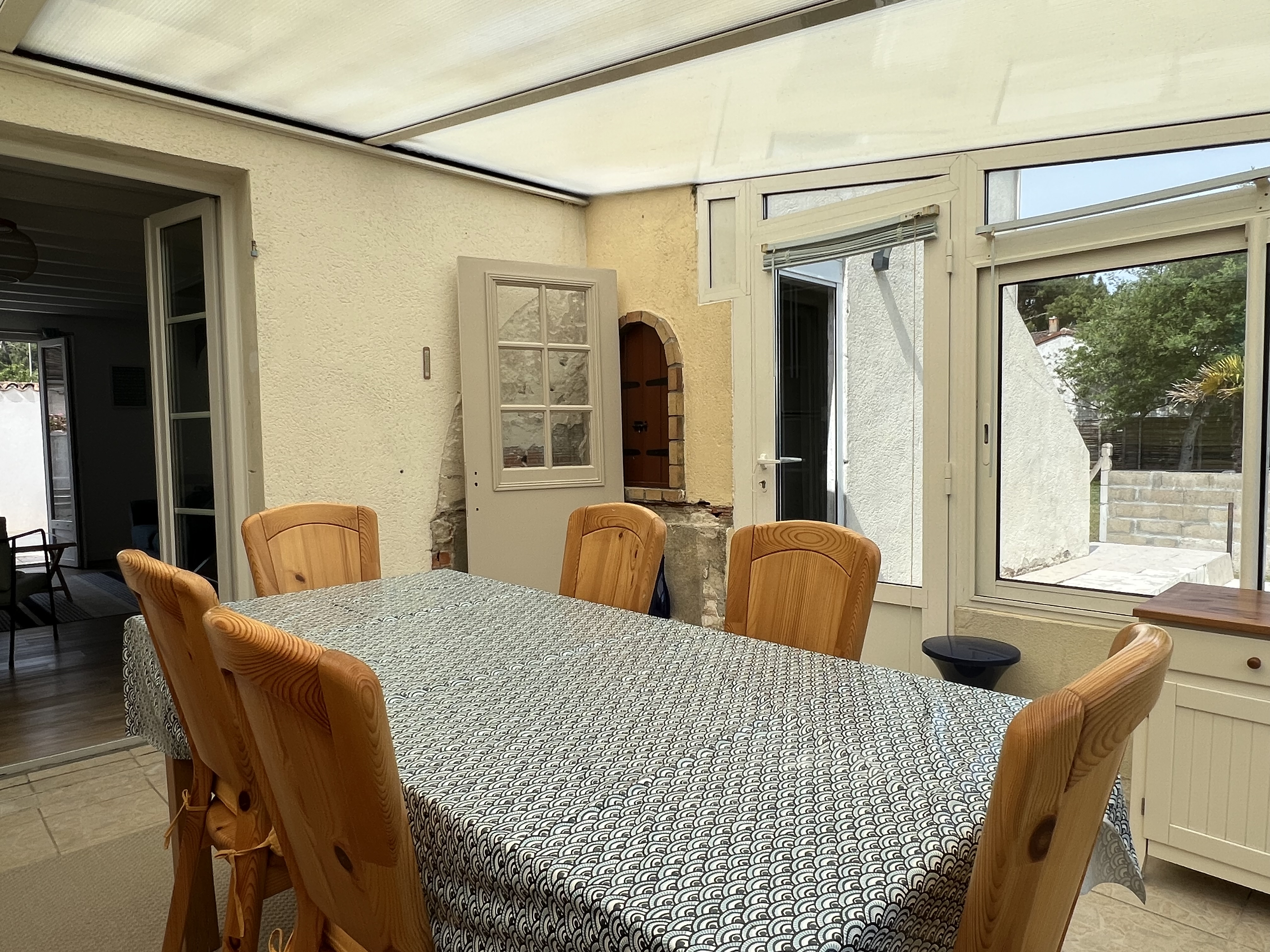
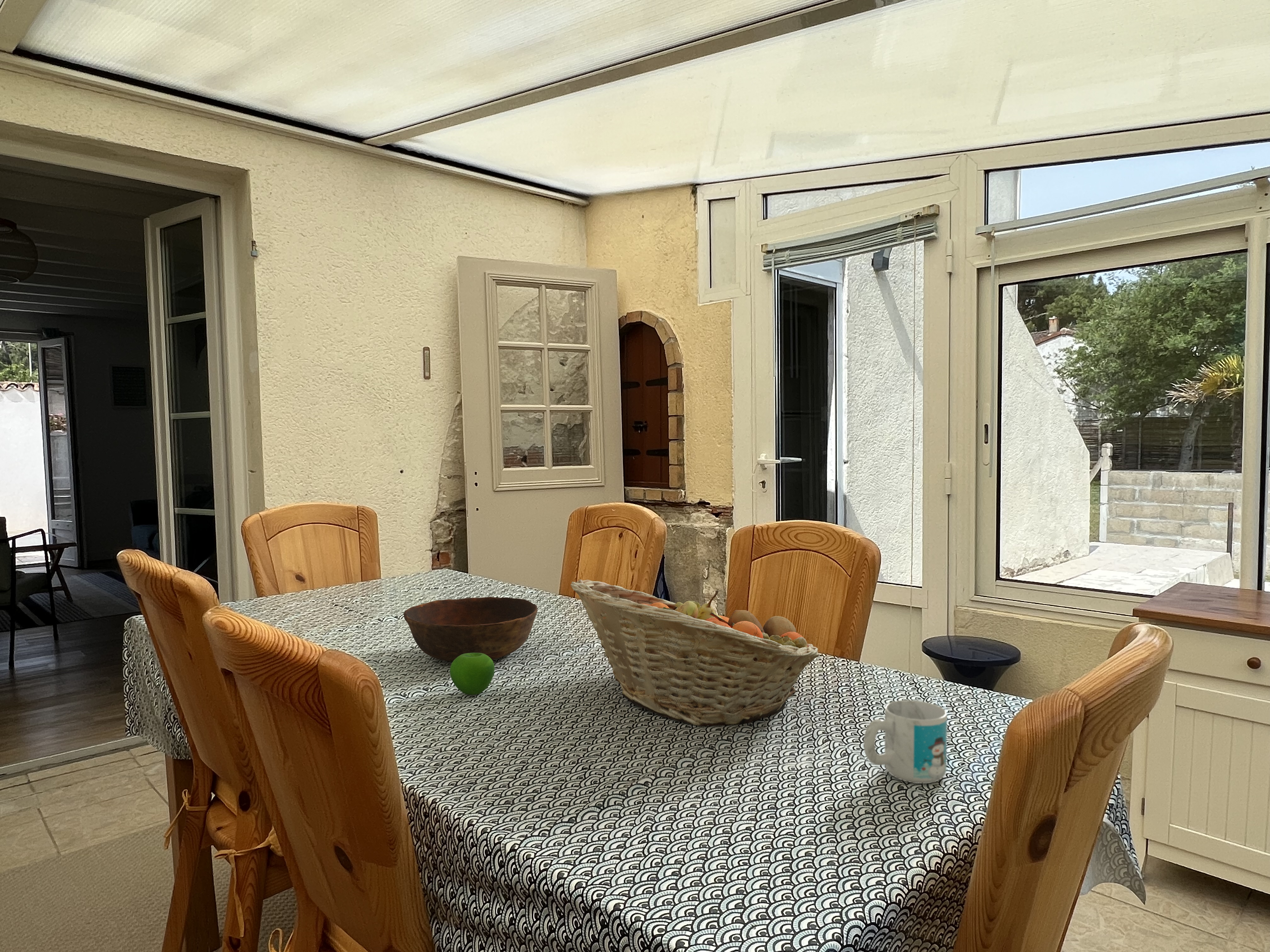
+ bowl [403,597,538,662]
+ mug [863,700,947,784]
+ apple [449,653,495,695]
+ fruit basket [570,579,820,726]
